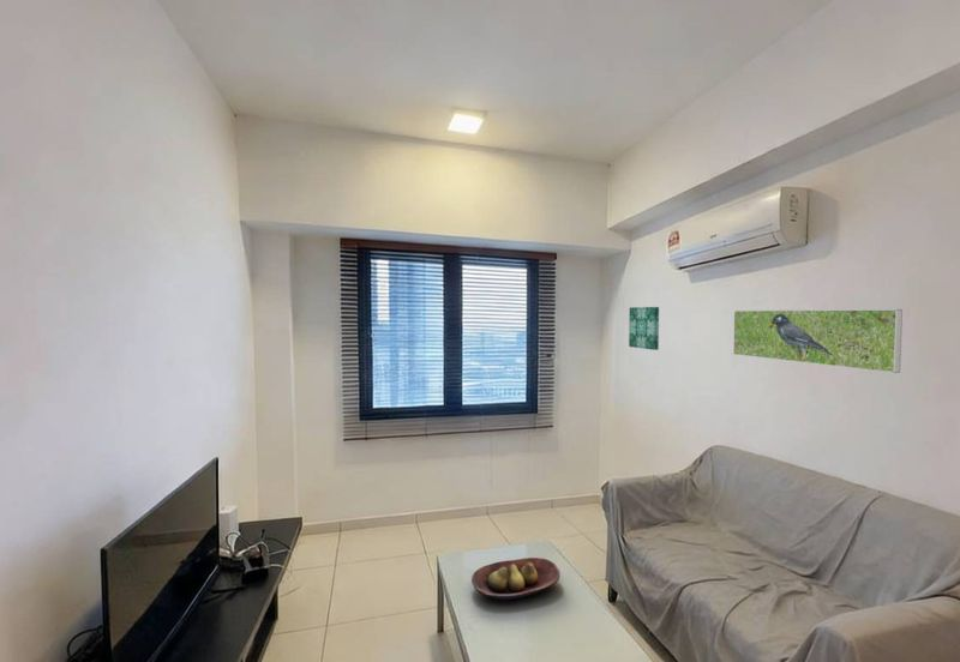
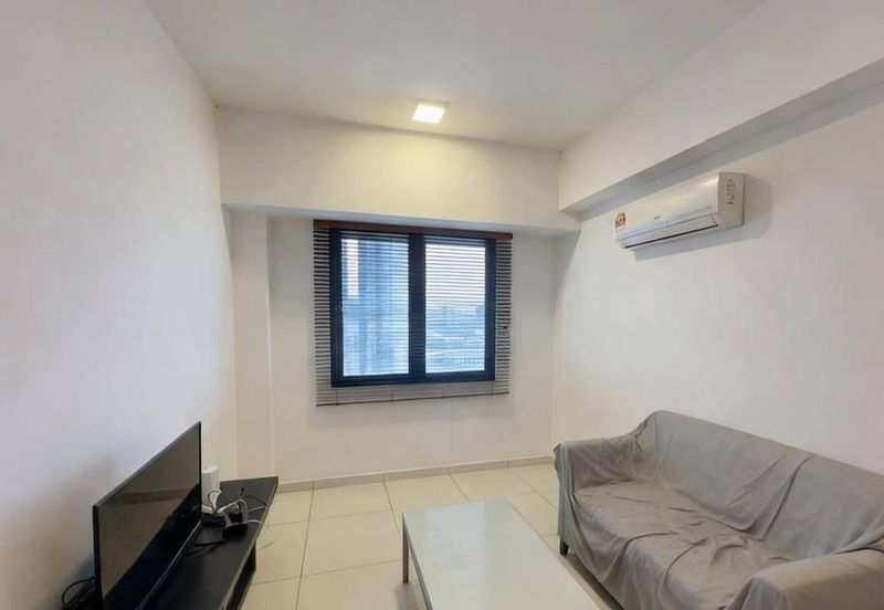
- wall art [628,306,660,351]
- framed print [732,308,904,374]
- fruit bowl [470,556,562,601]
